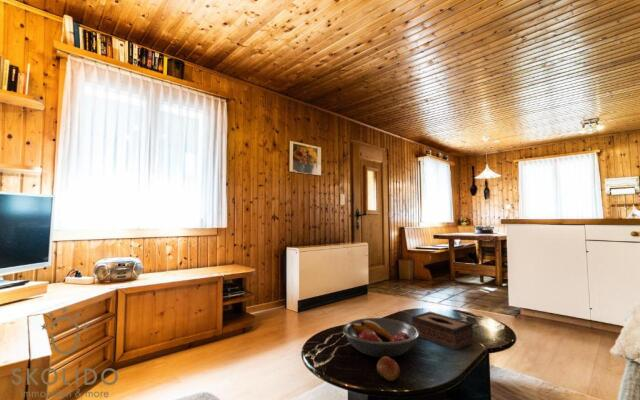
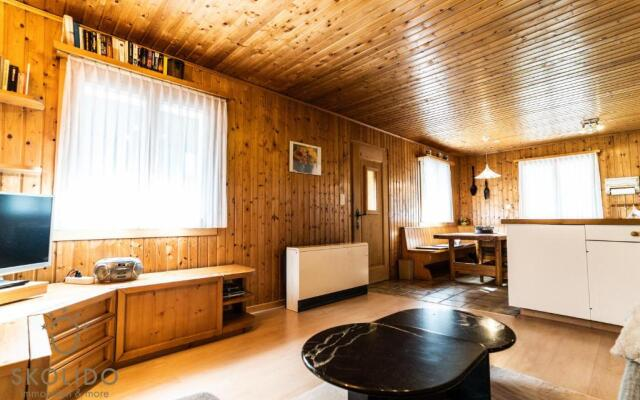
- fruit bowl [342,317,419,358]
- apple [376,356,401,382]
- tissue box [410,311,474,351]
